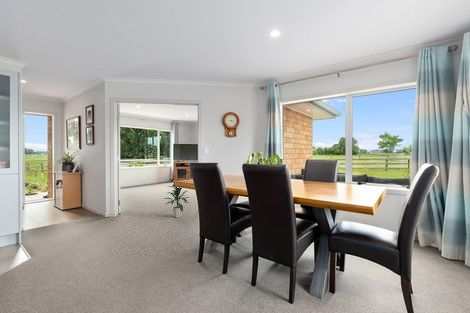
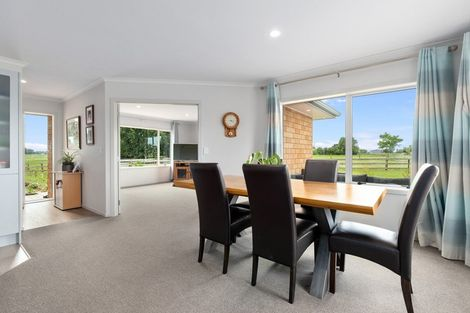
- indoor plant [163,185,190,219]
